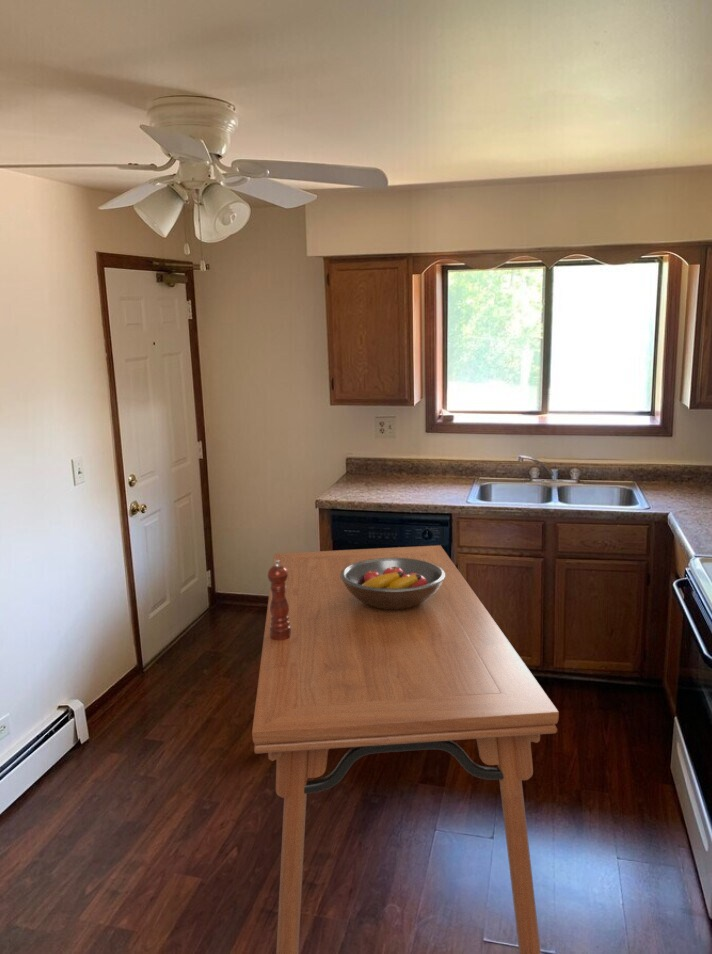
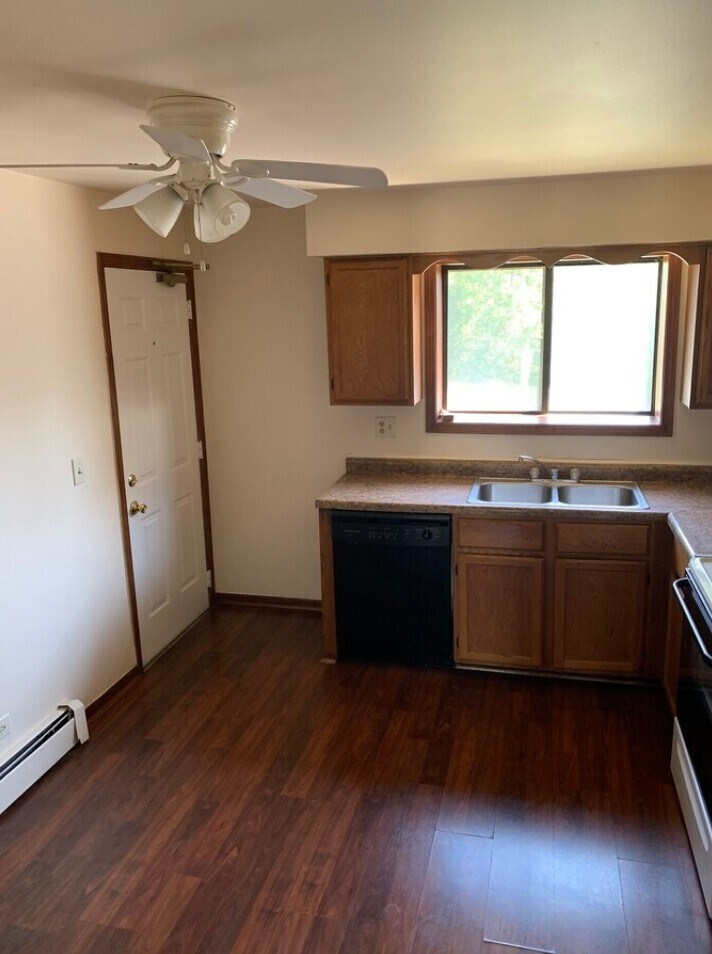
- fruit bowl [340,558,445,609]
- dining table [251,544,560,954]
- pepper mill [266,560,291,640]
